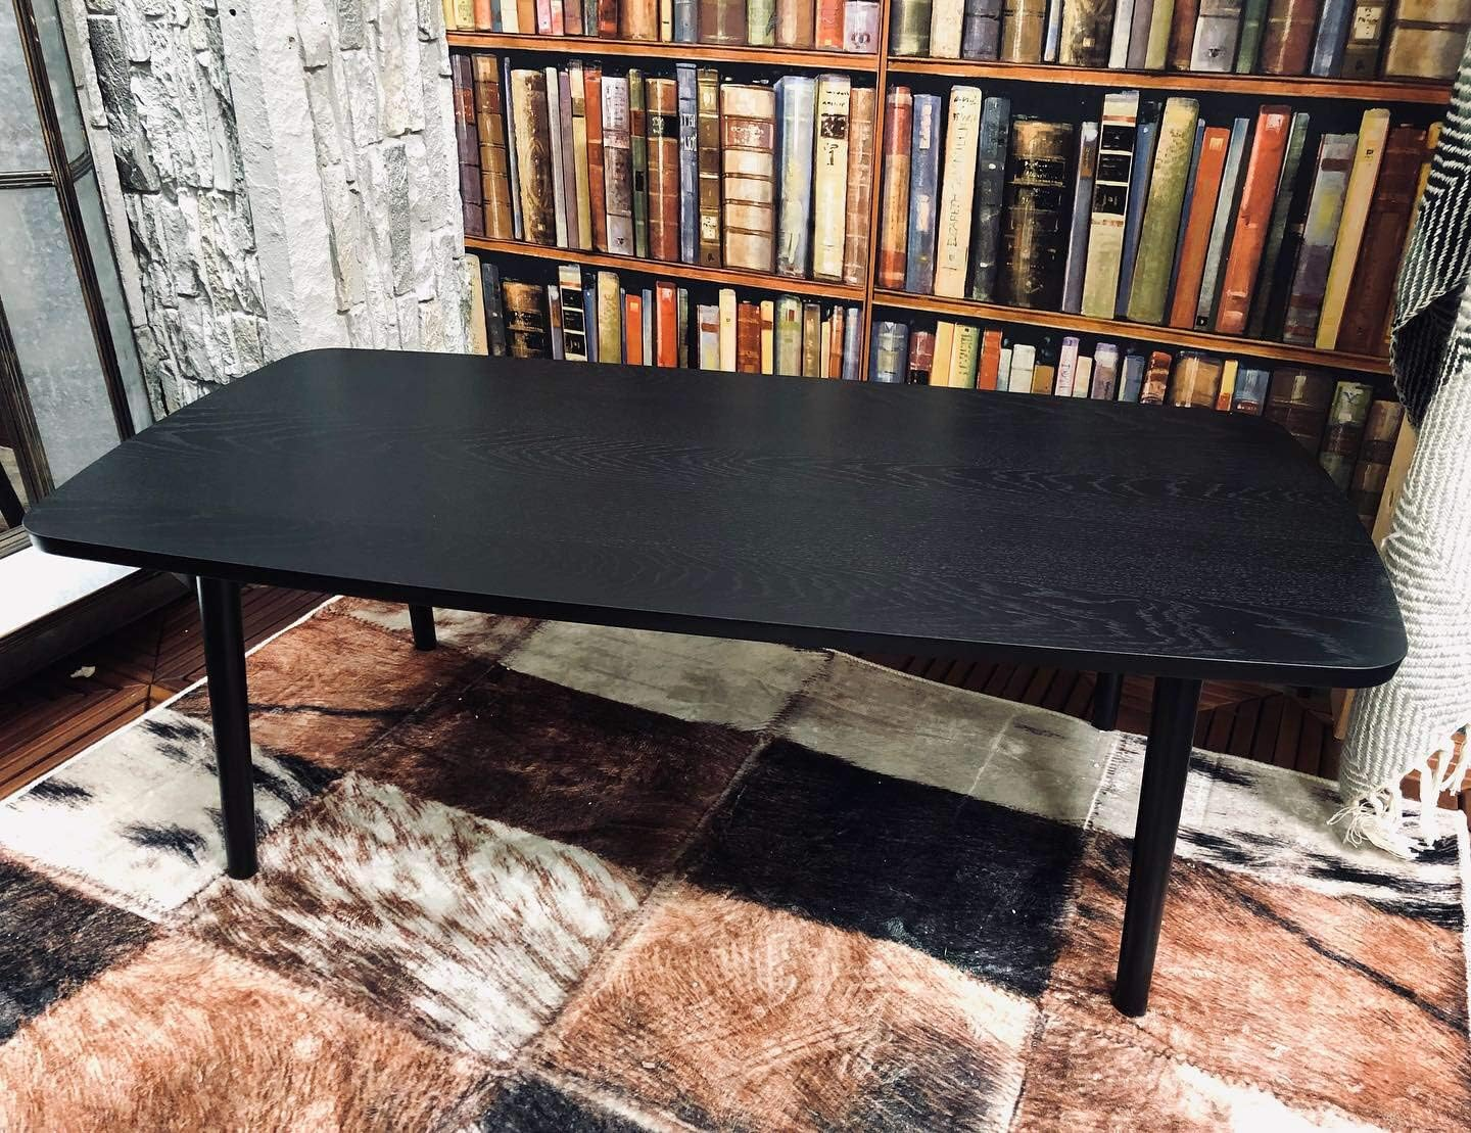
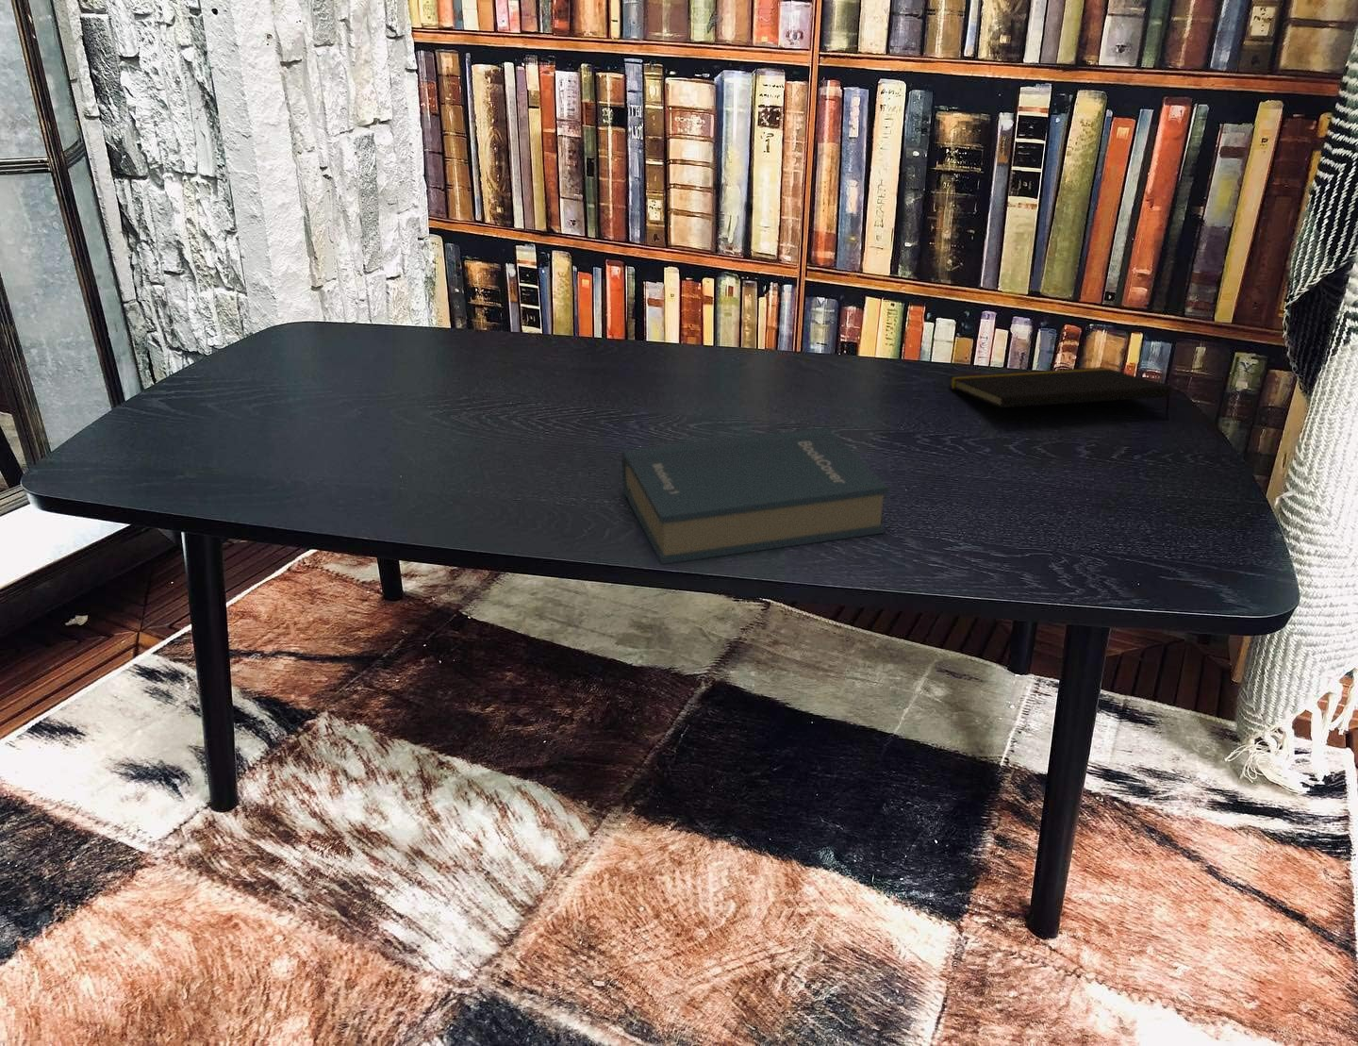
+ notepad [948,366,1172,420]
+ hardback book [621,426,889,565]
